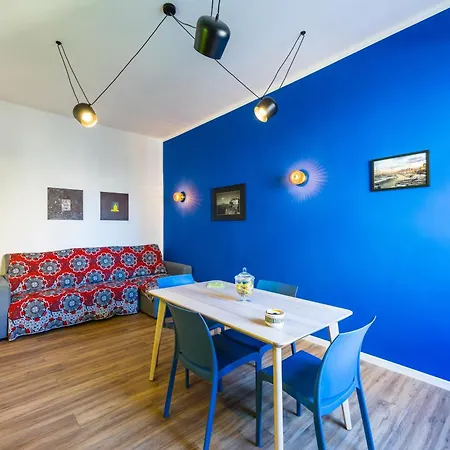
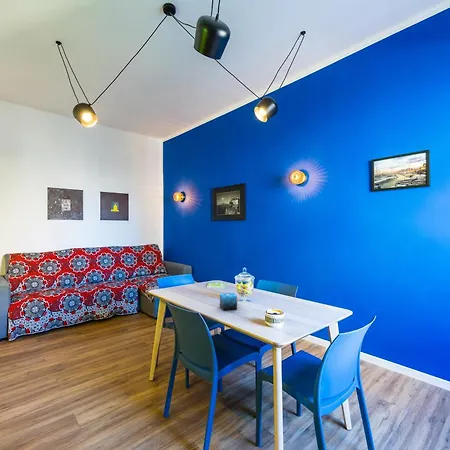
+ candle [219,292,238,312]
